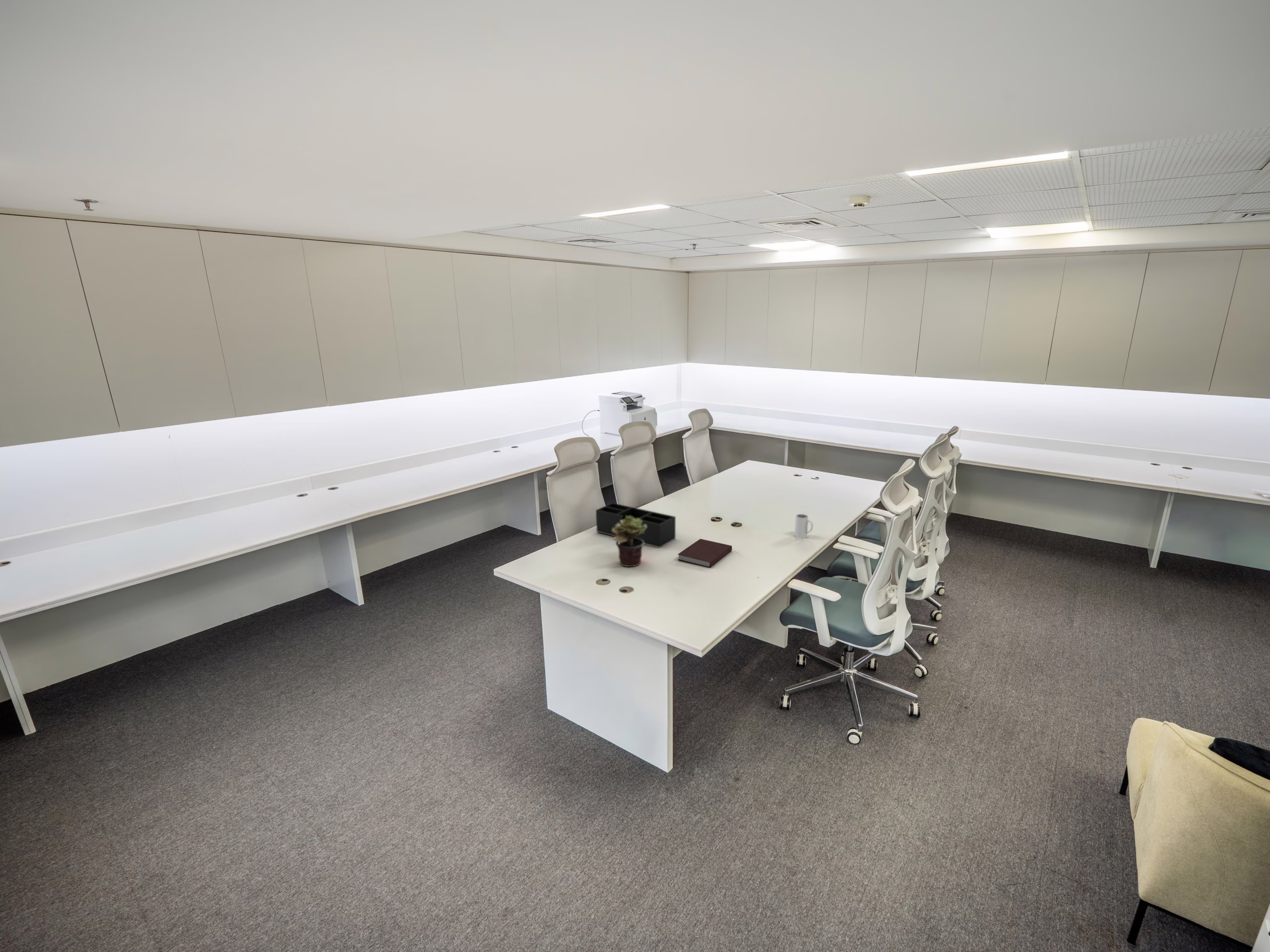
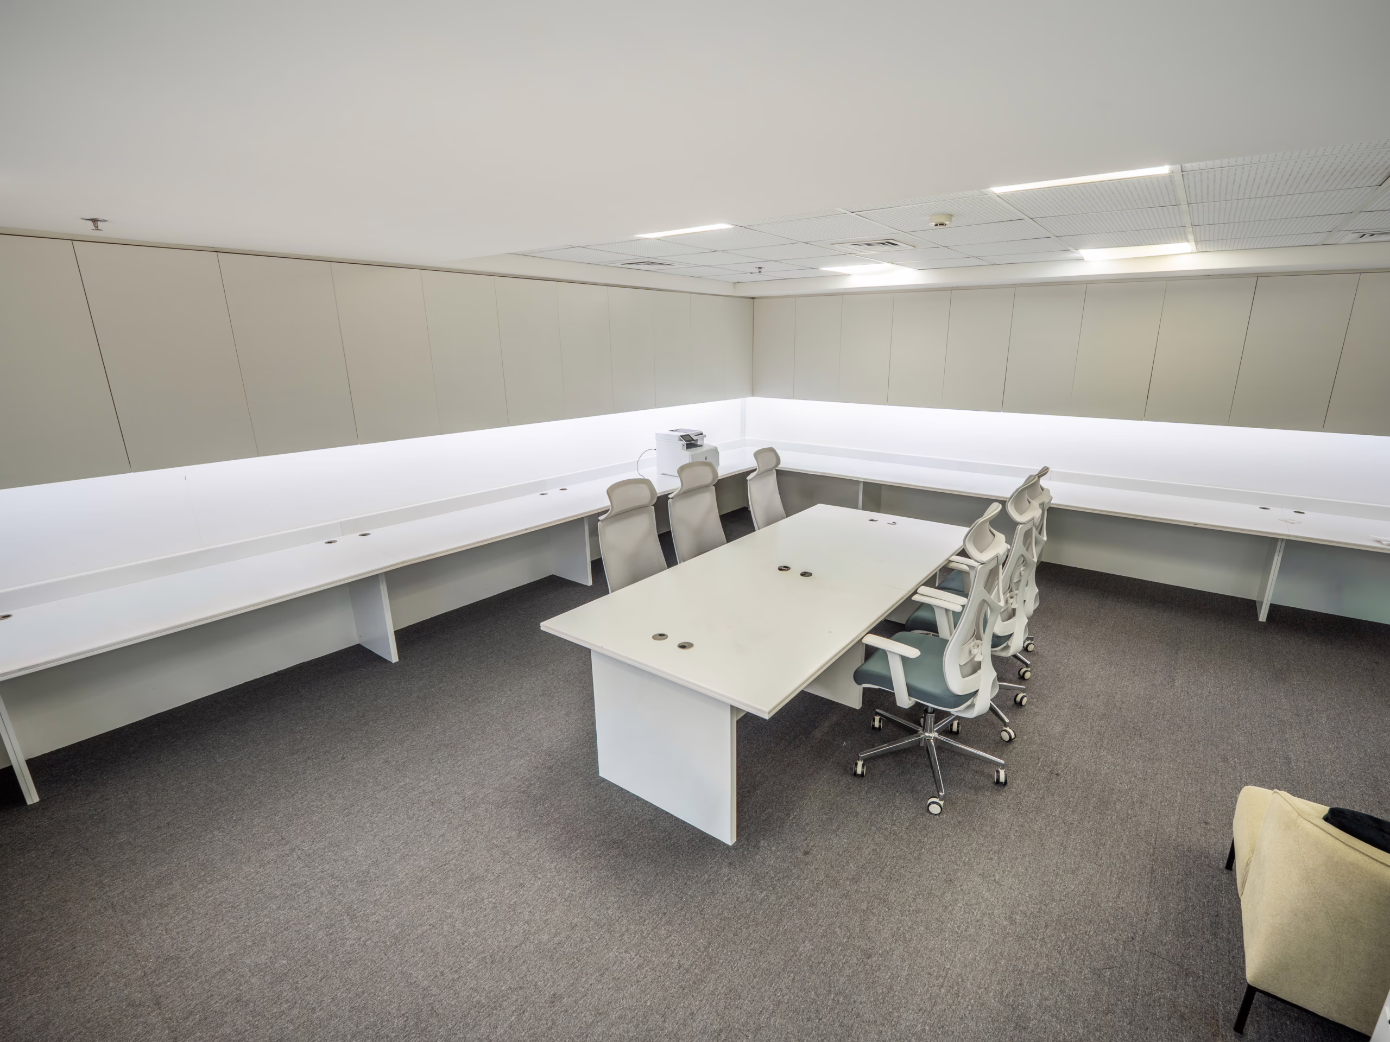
- mug [794,514,814,538]
- potted plant [612,516,647,567]
- desk organizer [595,502,676,548]
- notebook [677,538,733,568]
